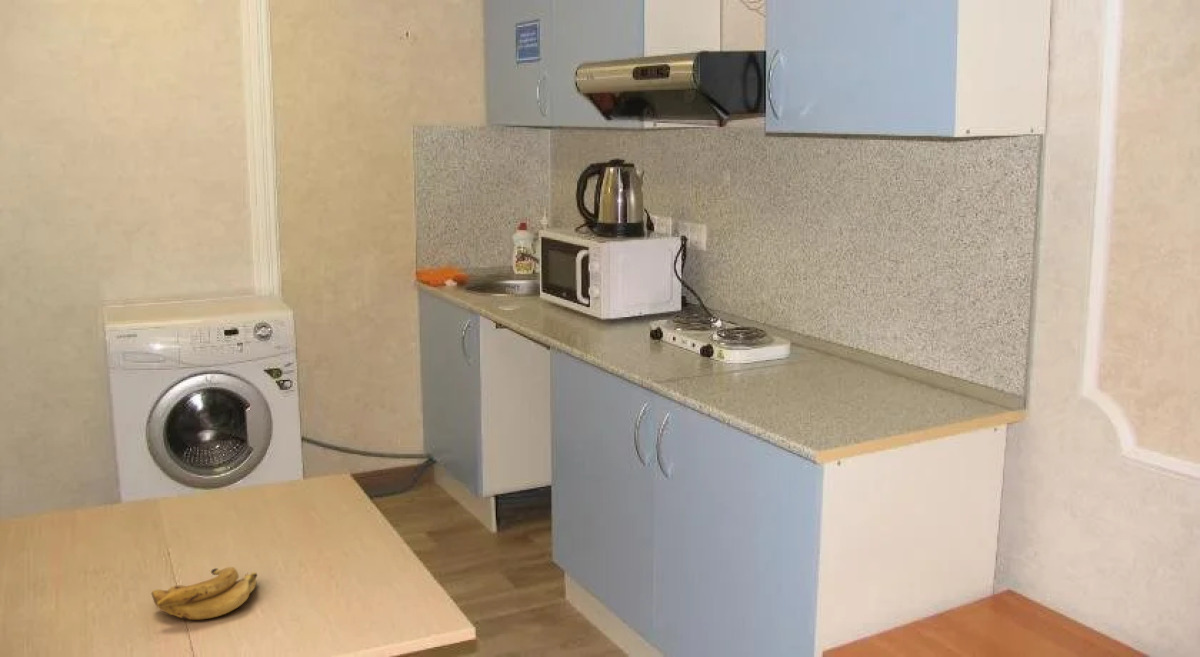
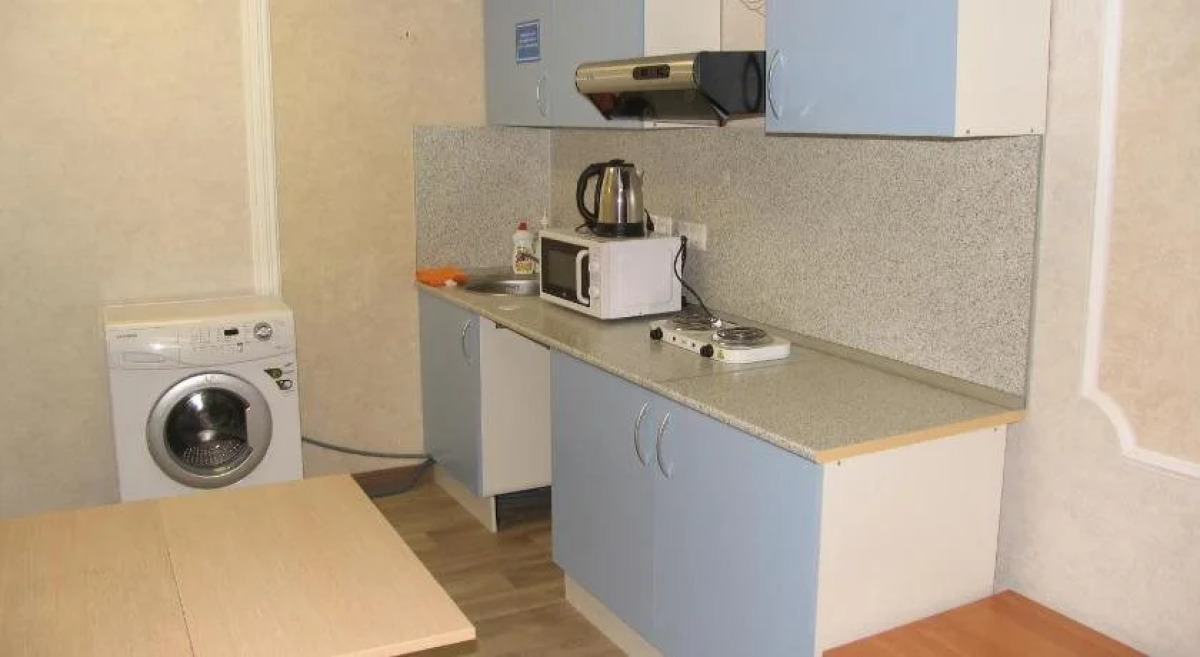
- banana [151,566,258,620]
